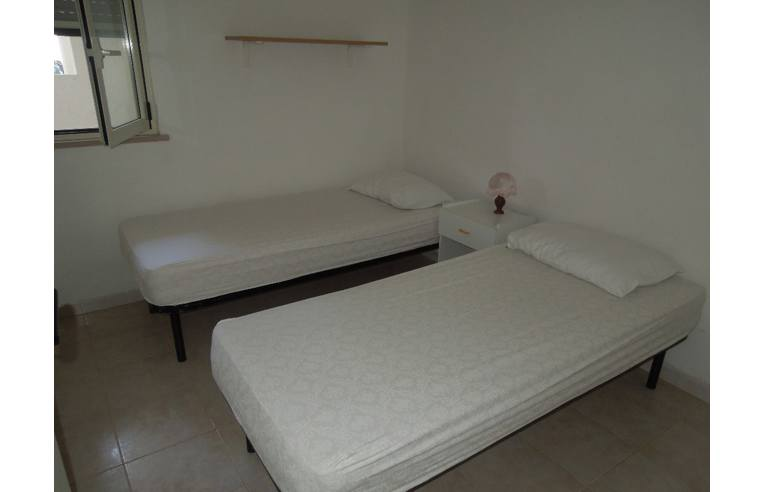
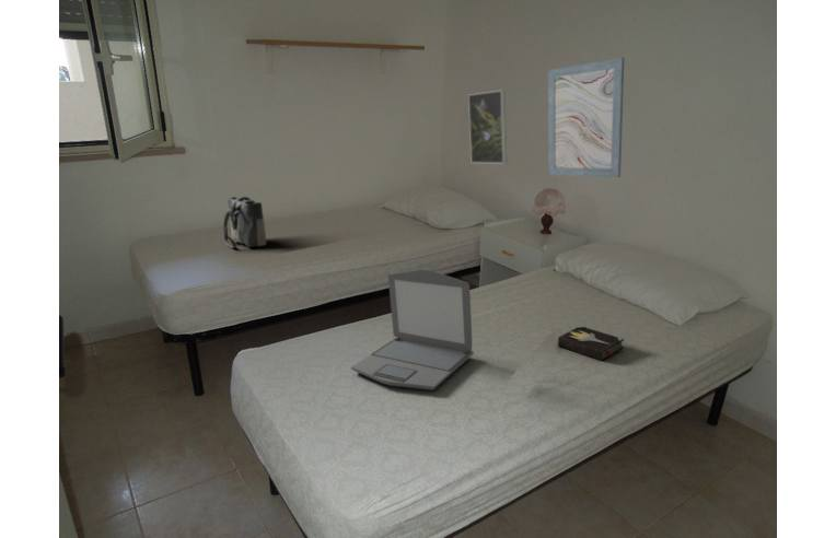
+ wall art [547,57,625,178]
+ tote bag [222,196,267,249]
+ laptop [350,268,475,391]
+ hardback book [557,325,625,362]
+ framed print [467,89,508,164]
